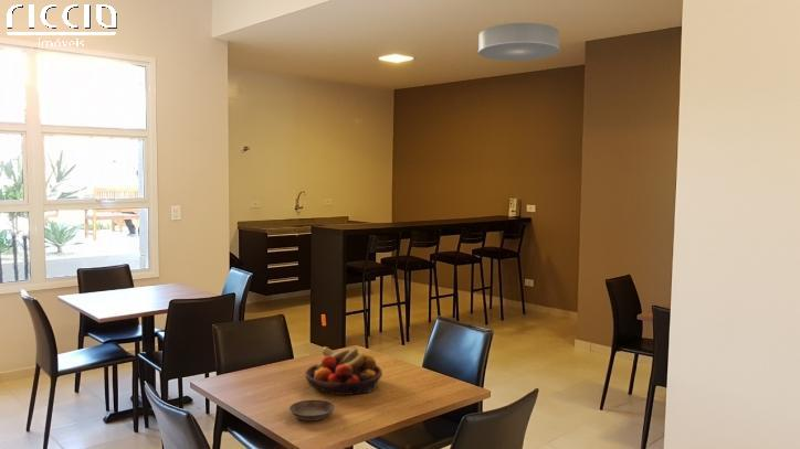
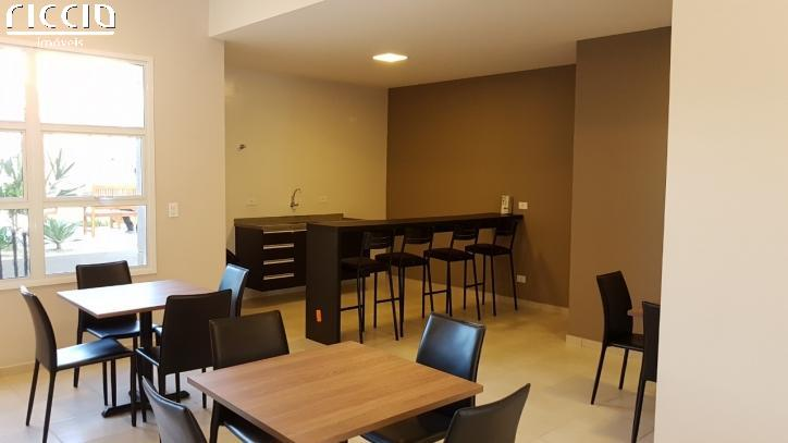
- saucer [288,398,336,421]
- ceiling lamp [477,22,560,62]
- fruit bowl [304,345,383,396]
